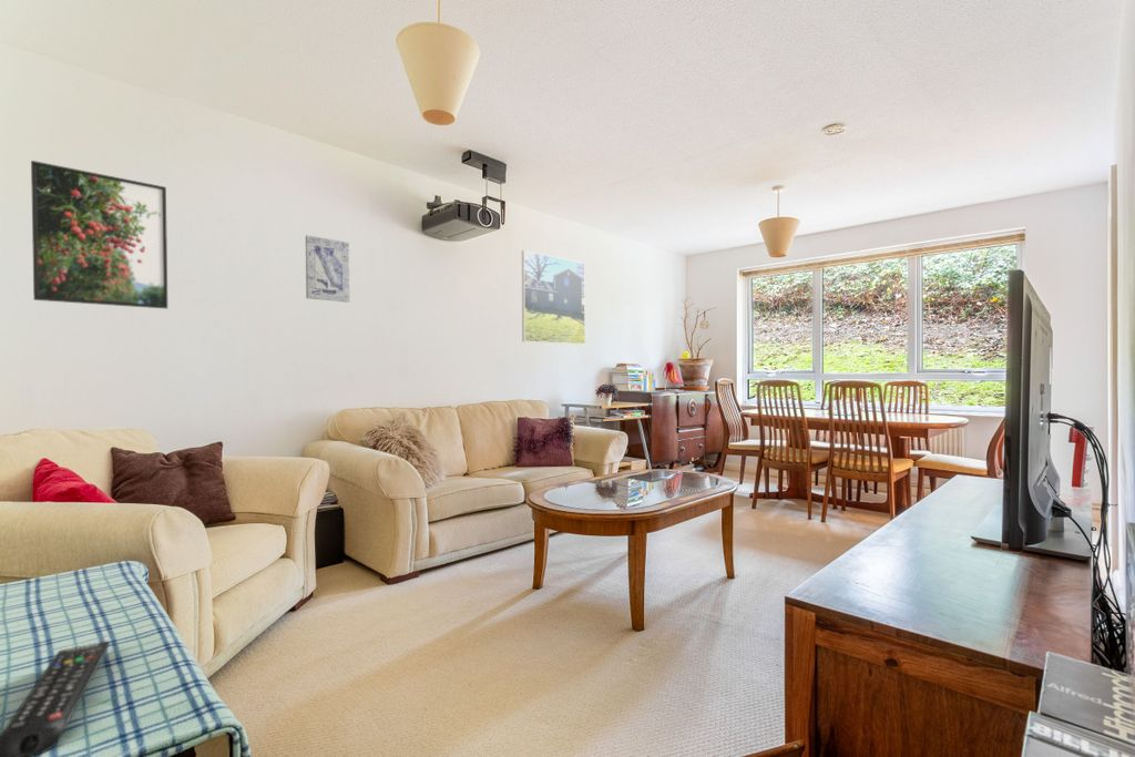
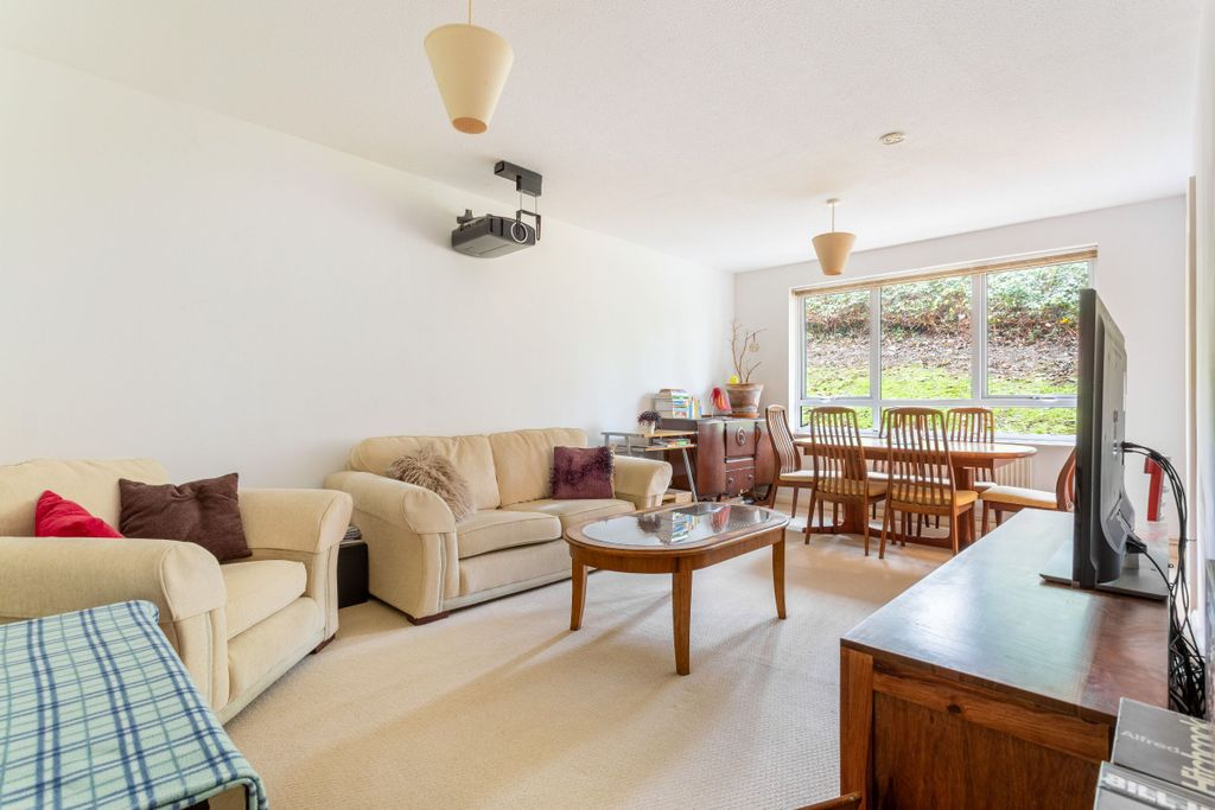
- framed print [30,160,168,309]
- wall art [305,234,350,304]
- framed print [521,249,586,346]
- remote control [0,640,111,757]
